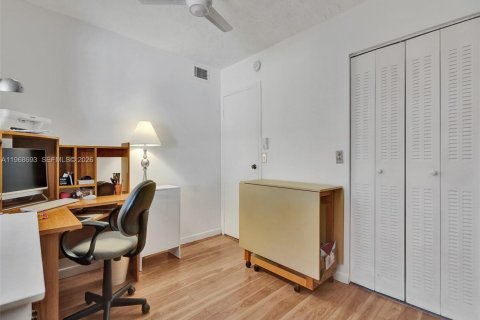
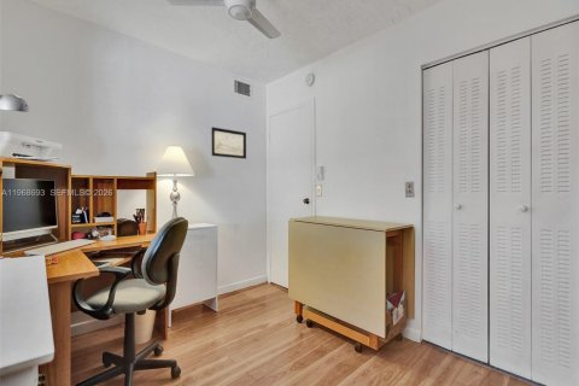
+ wall art [210,125,247,159]
